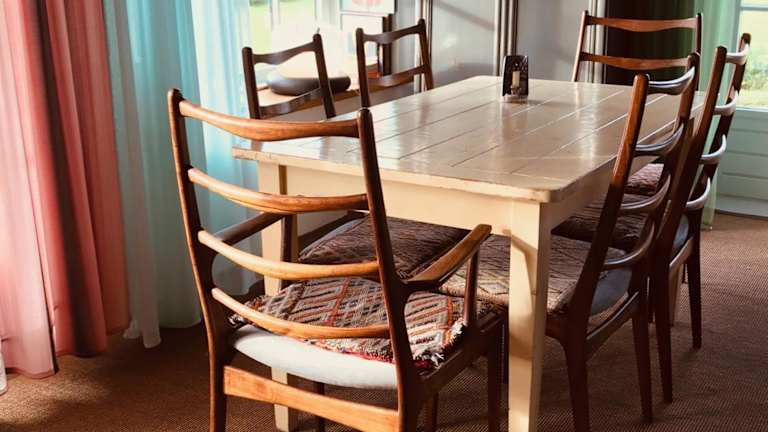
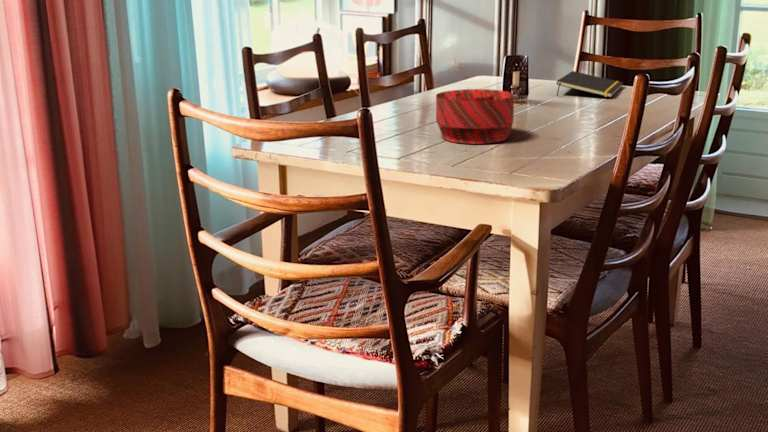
+ notepad [556,70,624,99]
+ bowl [435,88,515,145]
